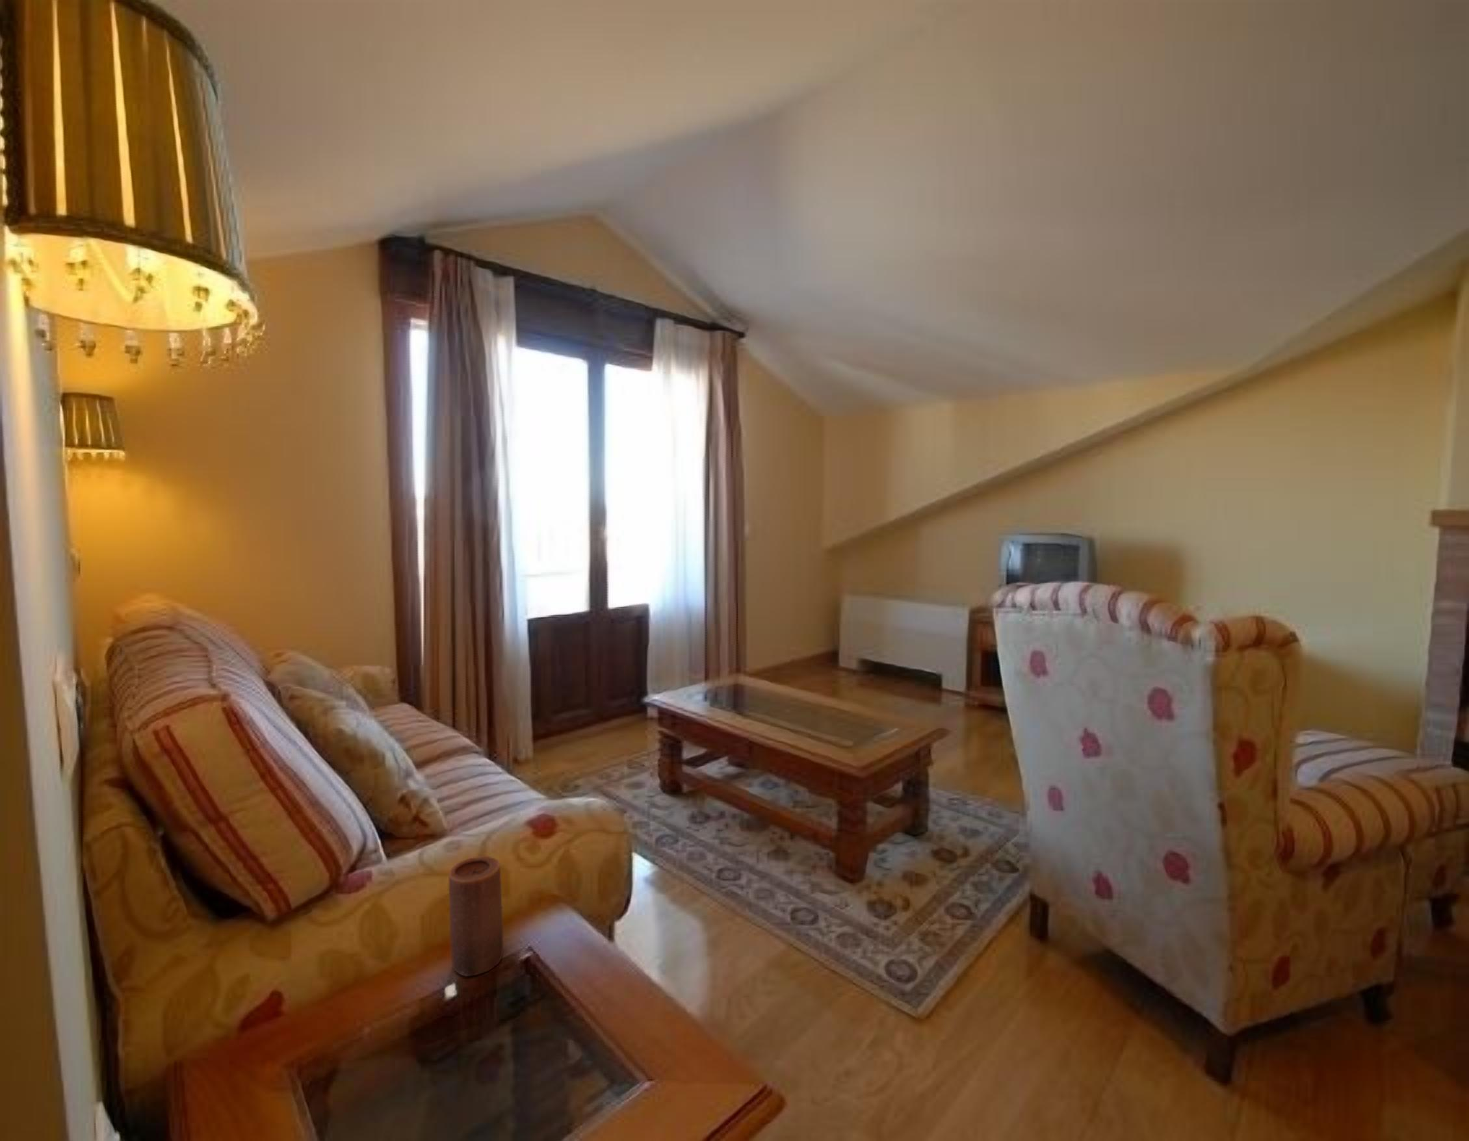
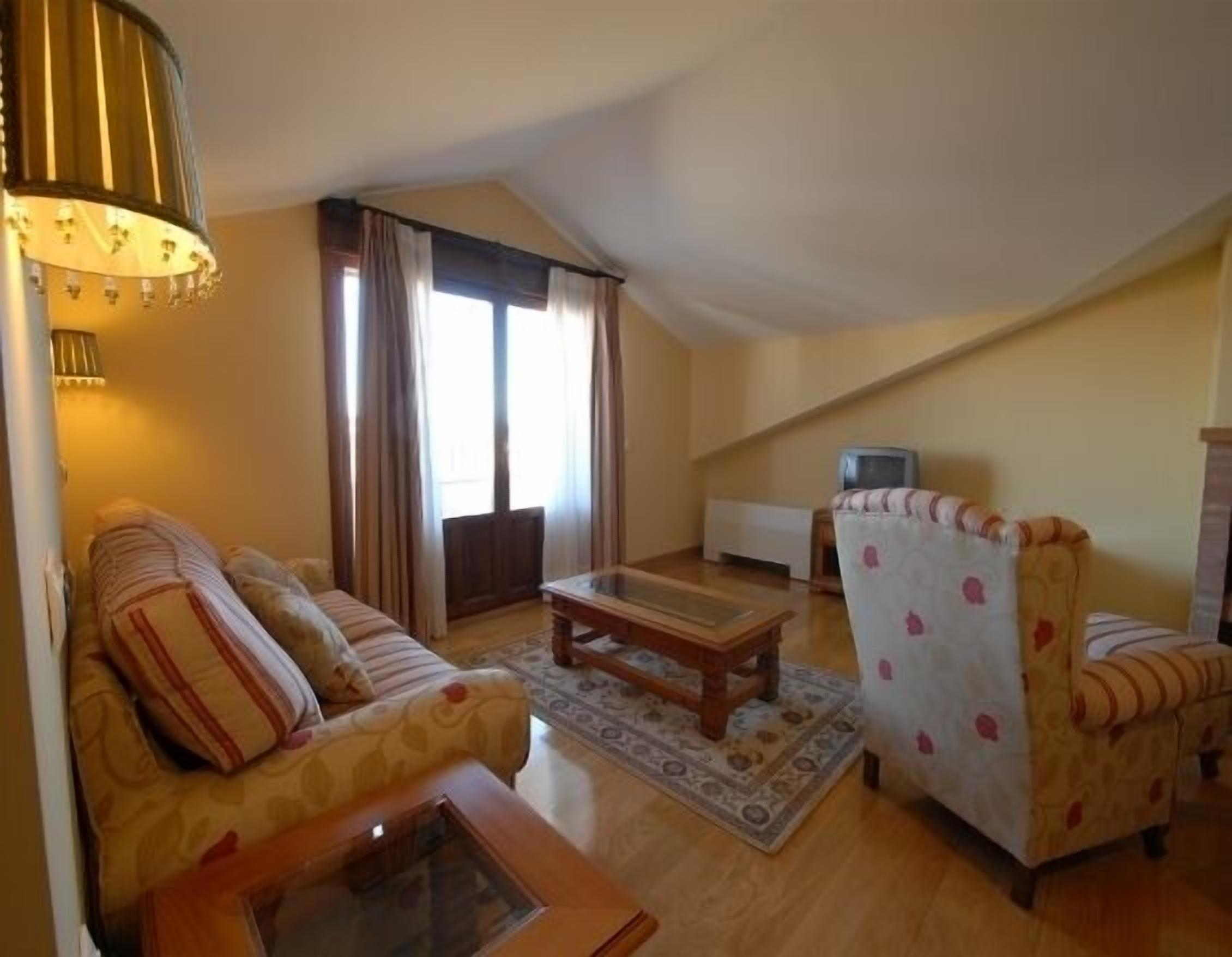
- candle [448,855,503,976]
